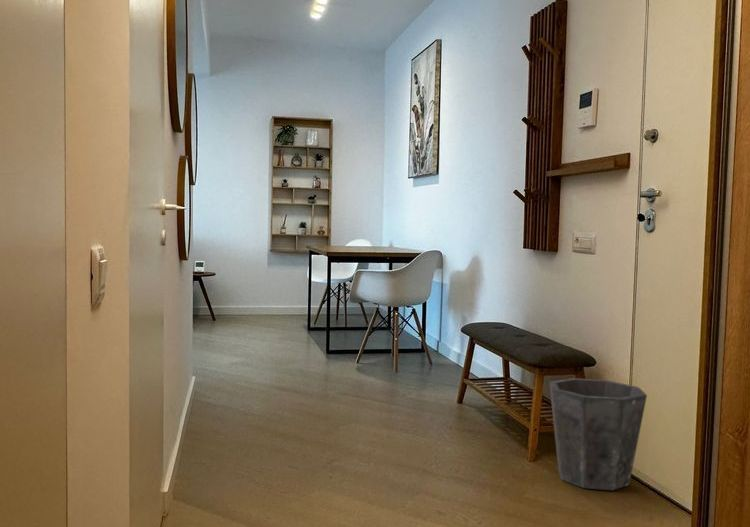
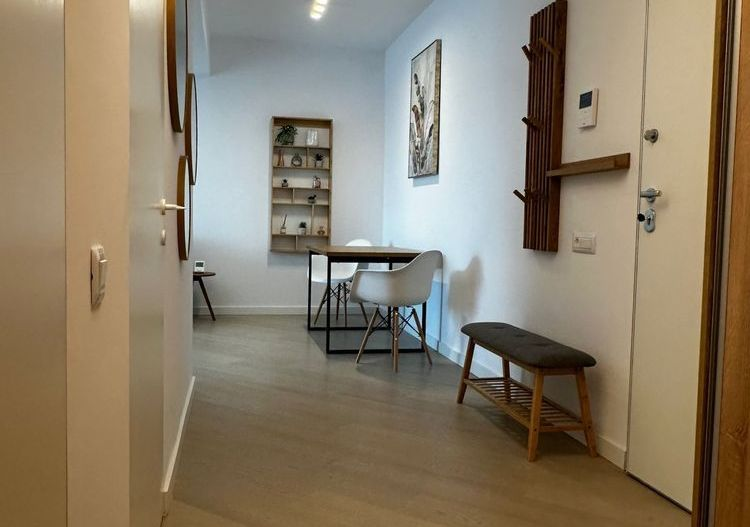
- waste bin [548,377,648,491]
